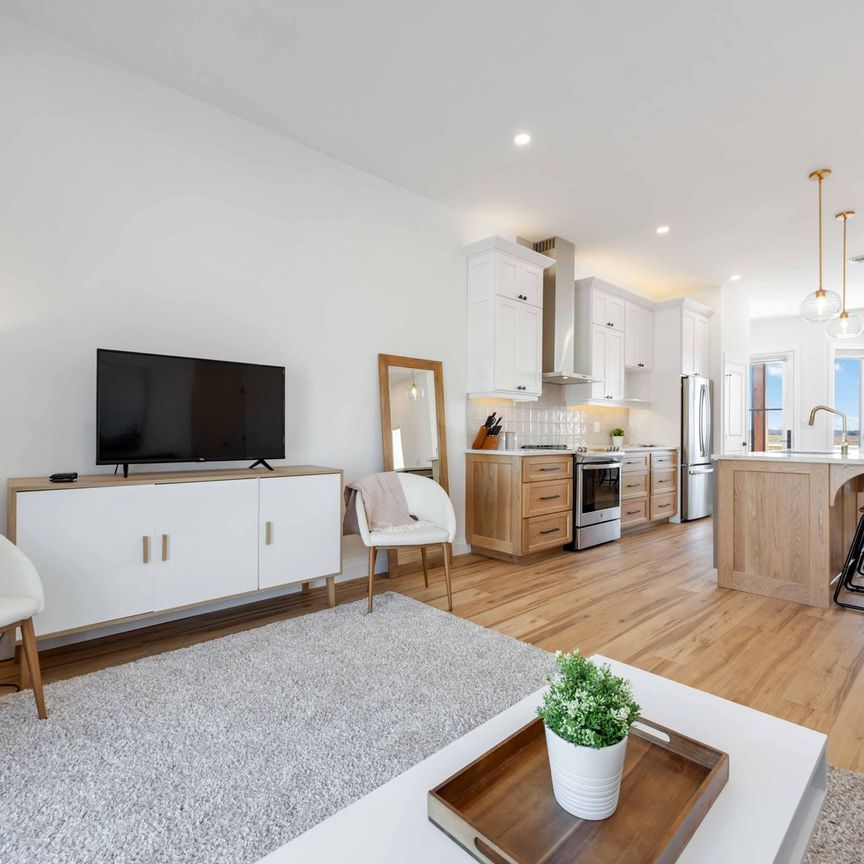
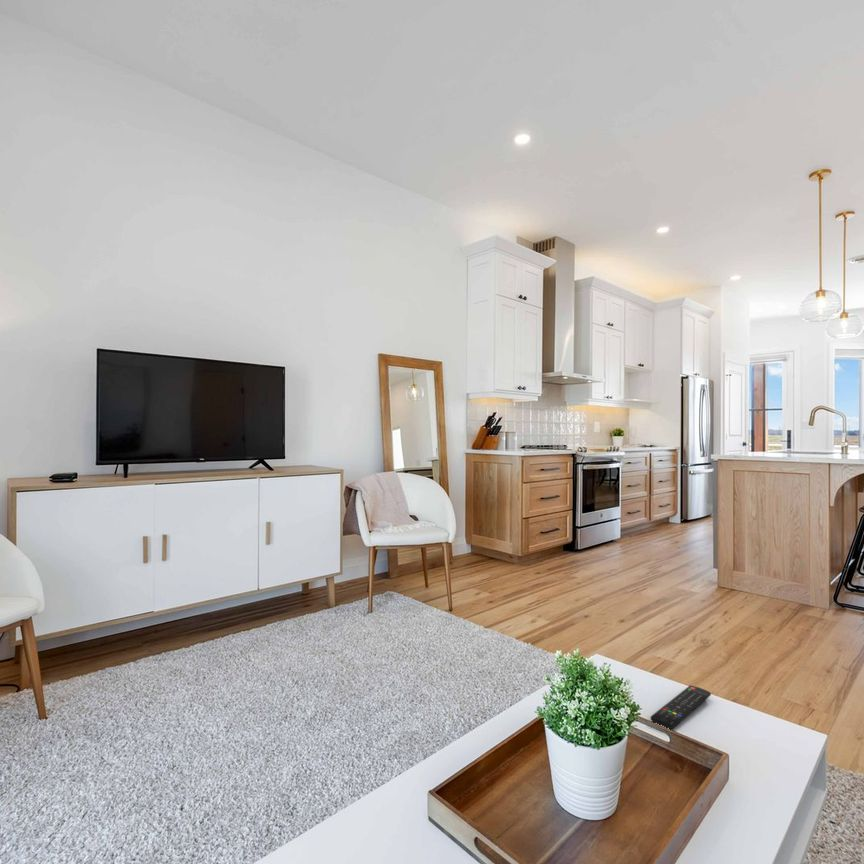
+ remote control [650,684,712,730]
